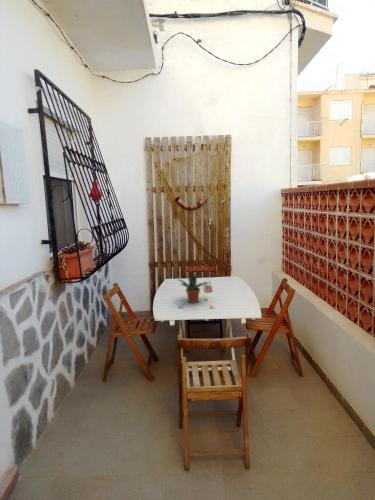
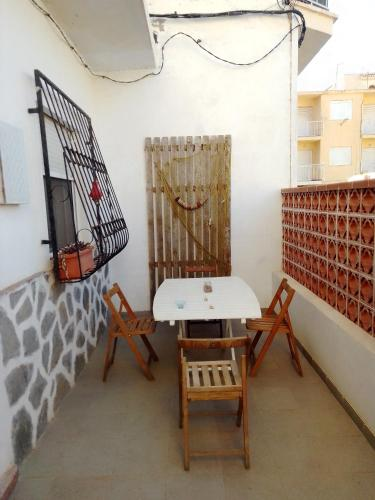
- potted plant [176,274,210,304]
